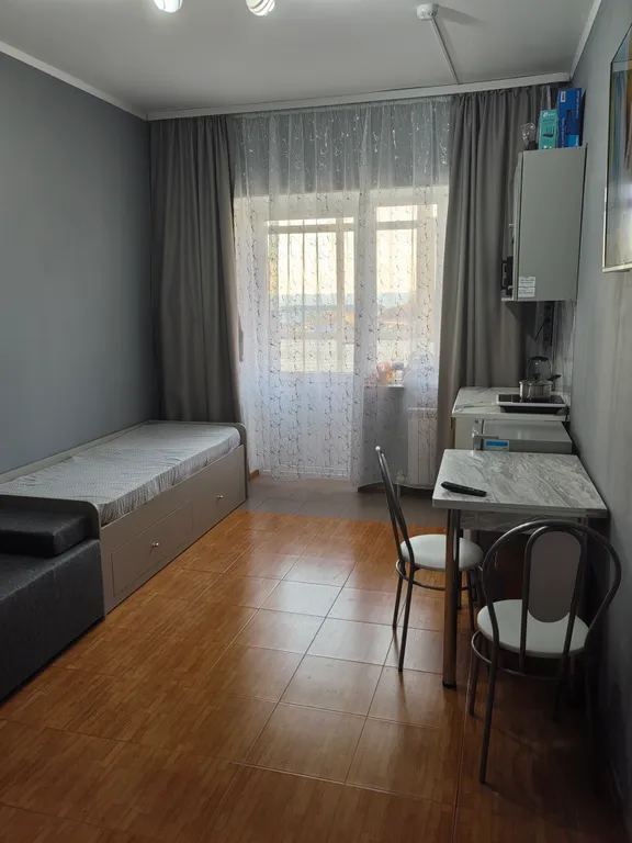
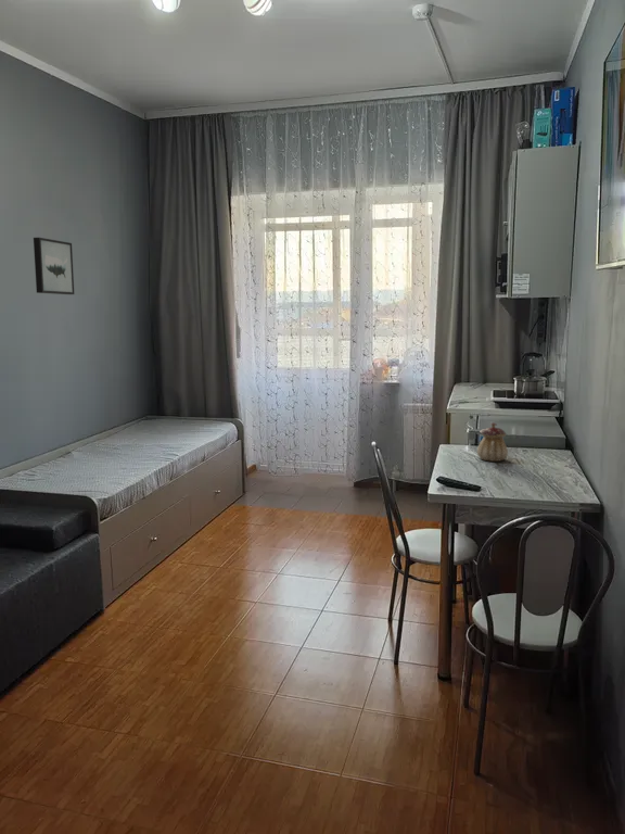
+ wall art [33,237,75,295]
+ teapot [476,421,509,463]
